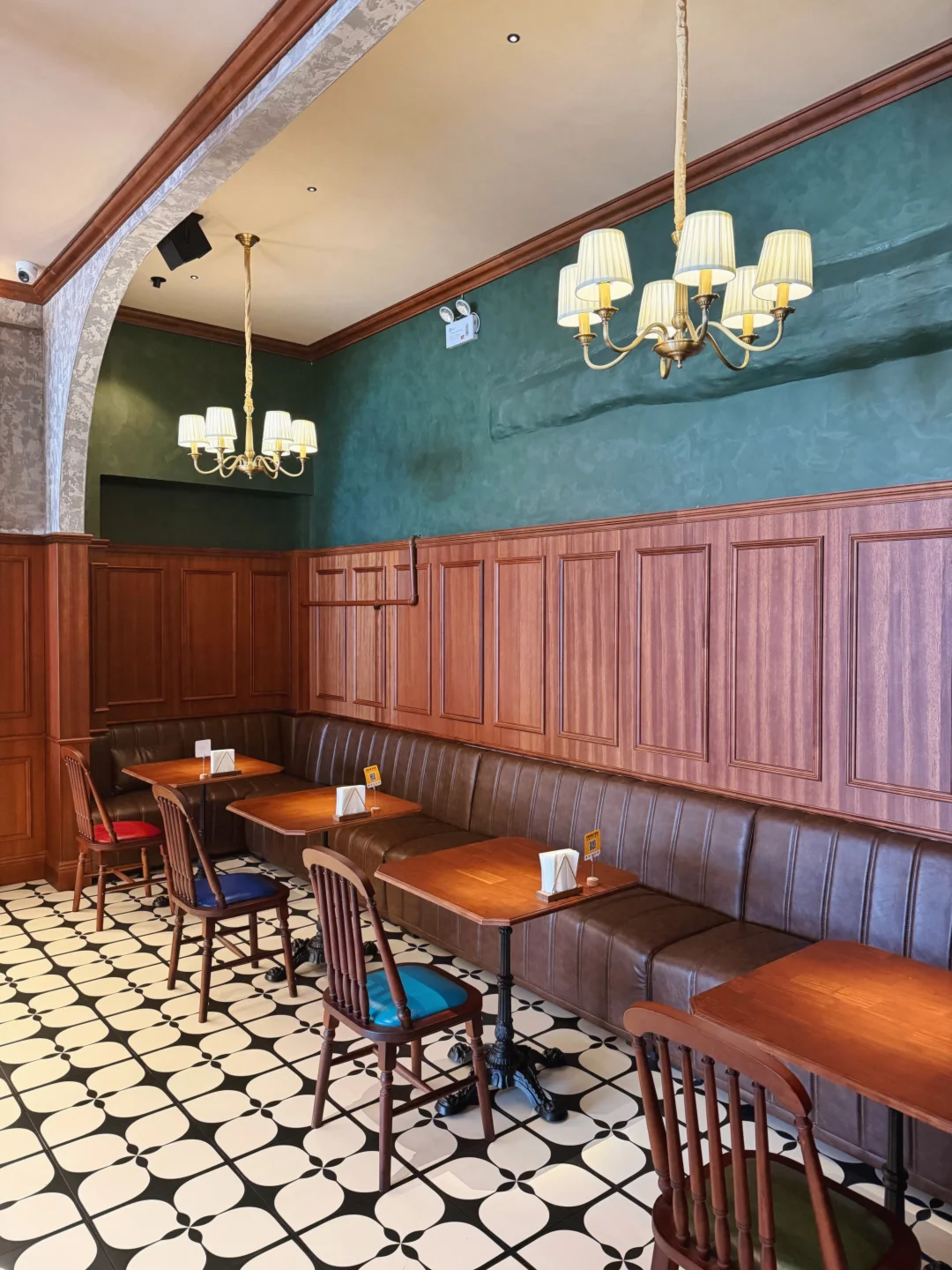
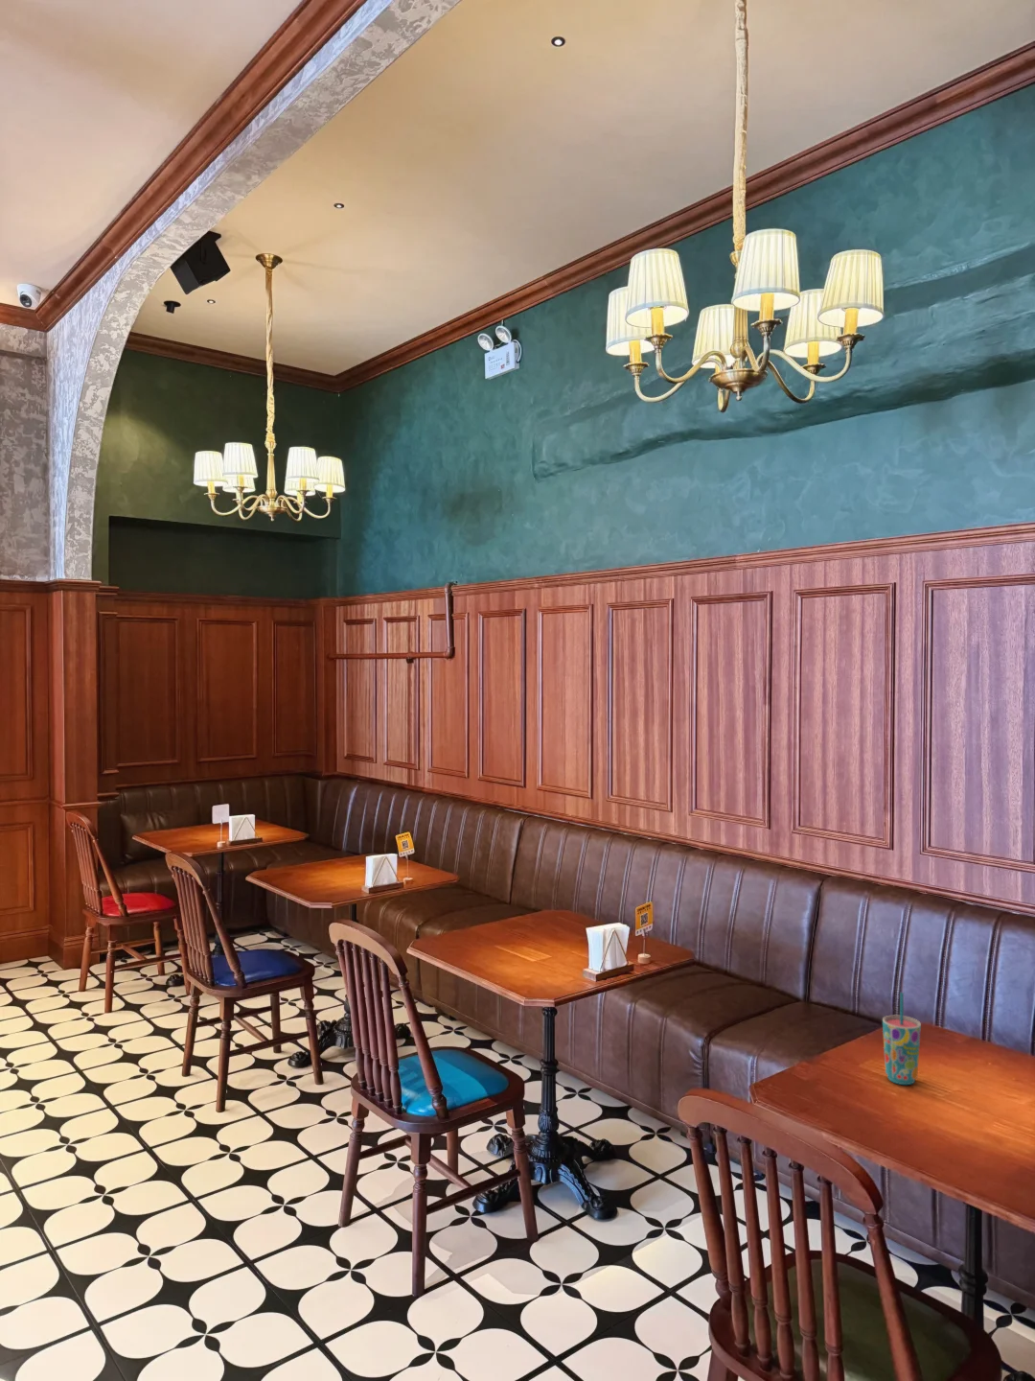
+ cup [882,992,922,1085]
